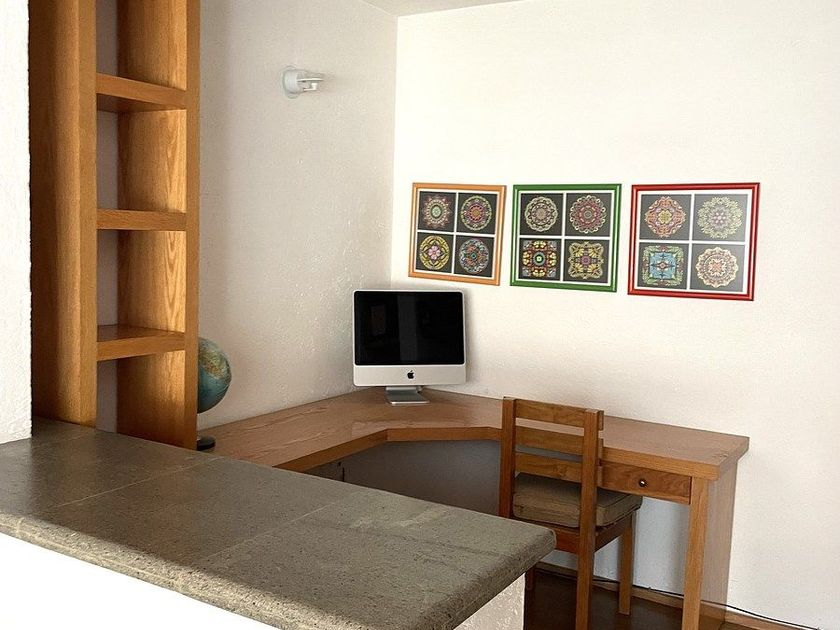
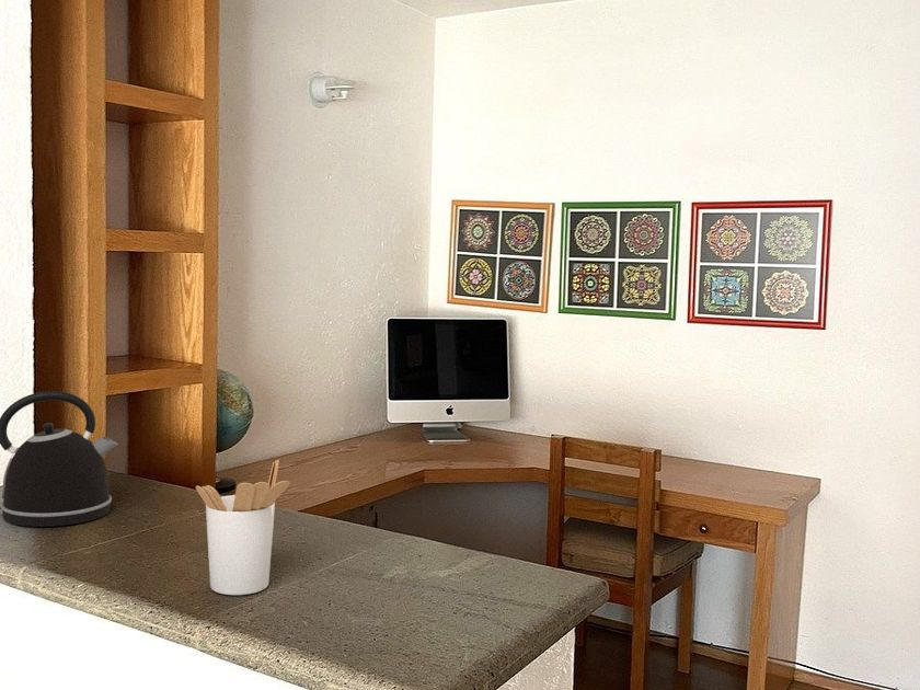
+ utensil holder [195,459,290,596]
+ kettle [0,390,119,528]
